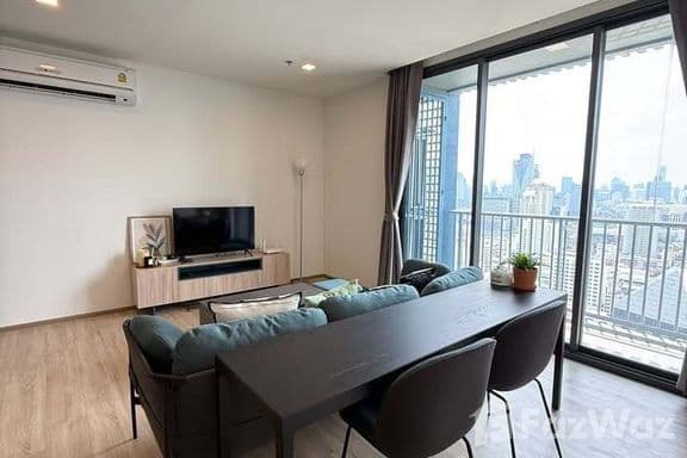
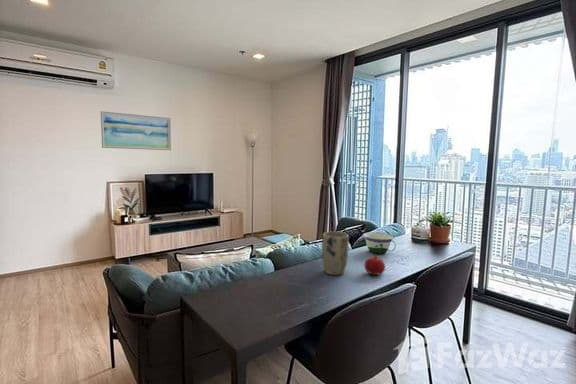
+ wall art [100,110,172,151]
+ fruit [363,253,386,276]
+ bowl [362,231,397,255]
+ plant pot [321,231,350,276]
